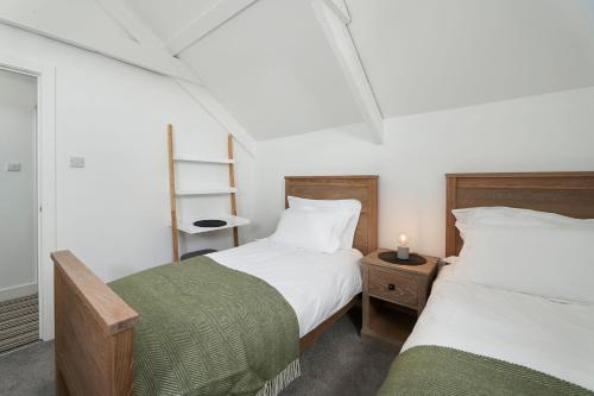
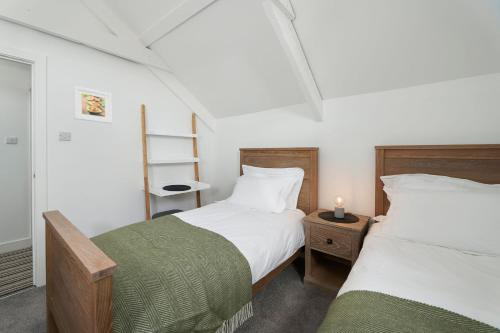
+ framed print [73,85,112,124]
